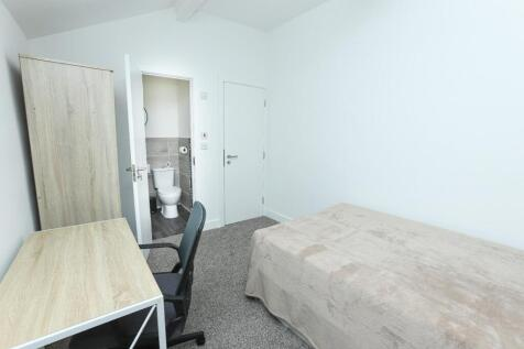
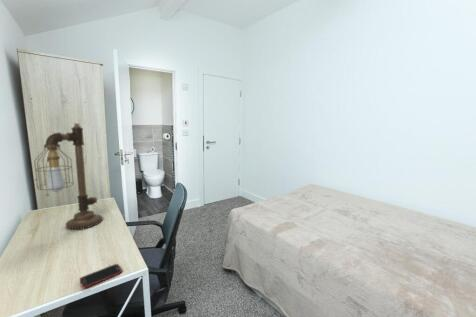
+ desk lamp [33,122,103,231]
+ cell phone [79,263,123,289]
